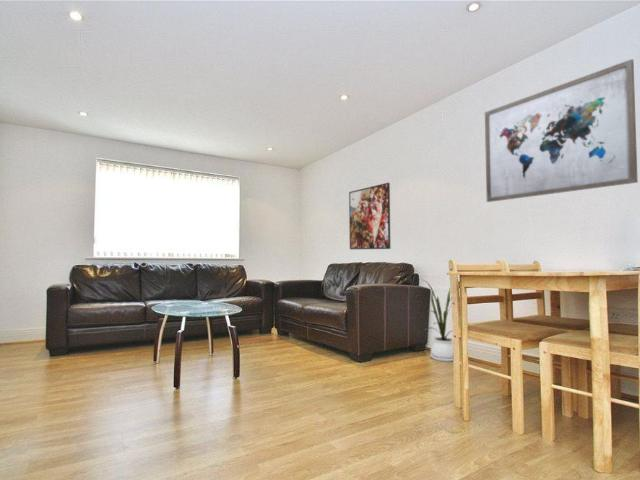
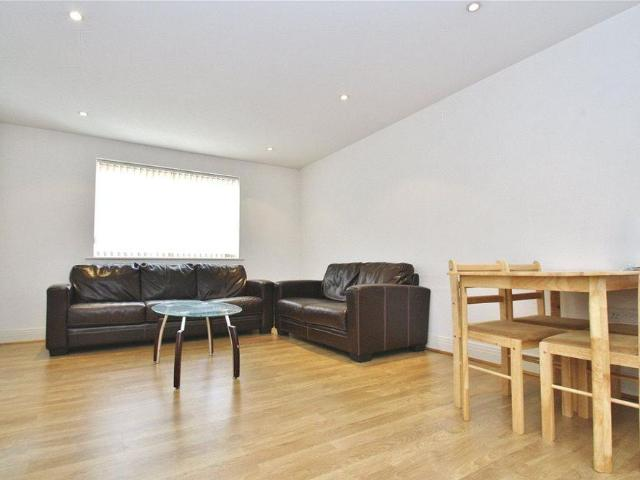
- house plant [420,278,454,363]
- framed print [348,182,391,250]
- wall art [484,58,639,203]
